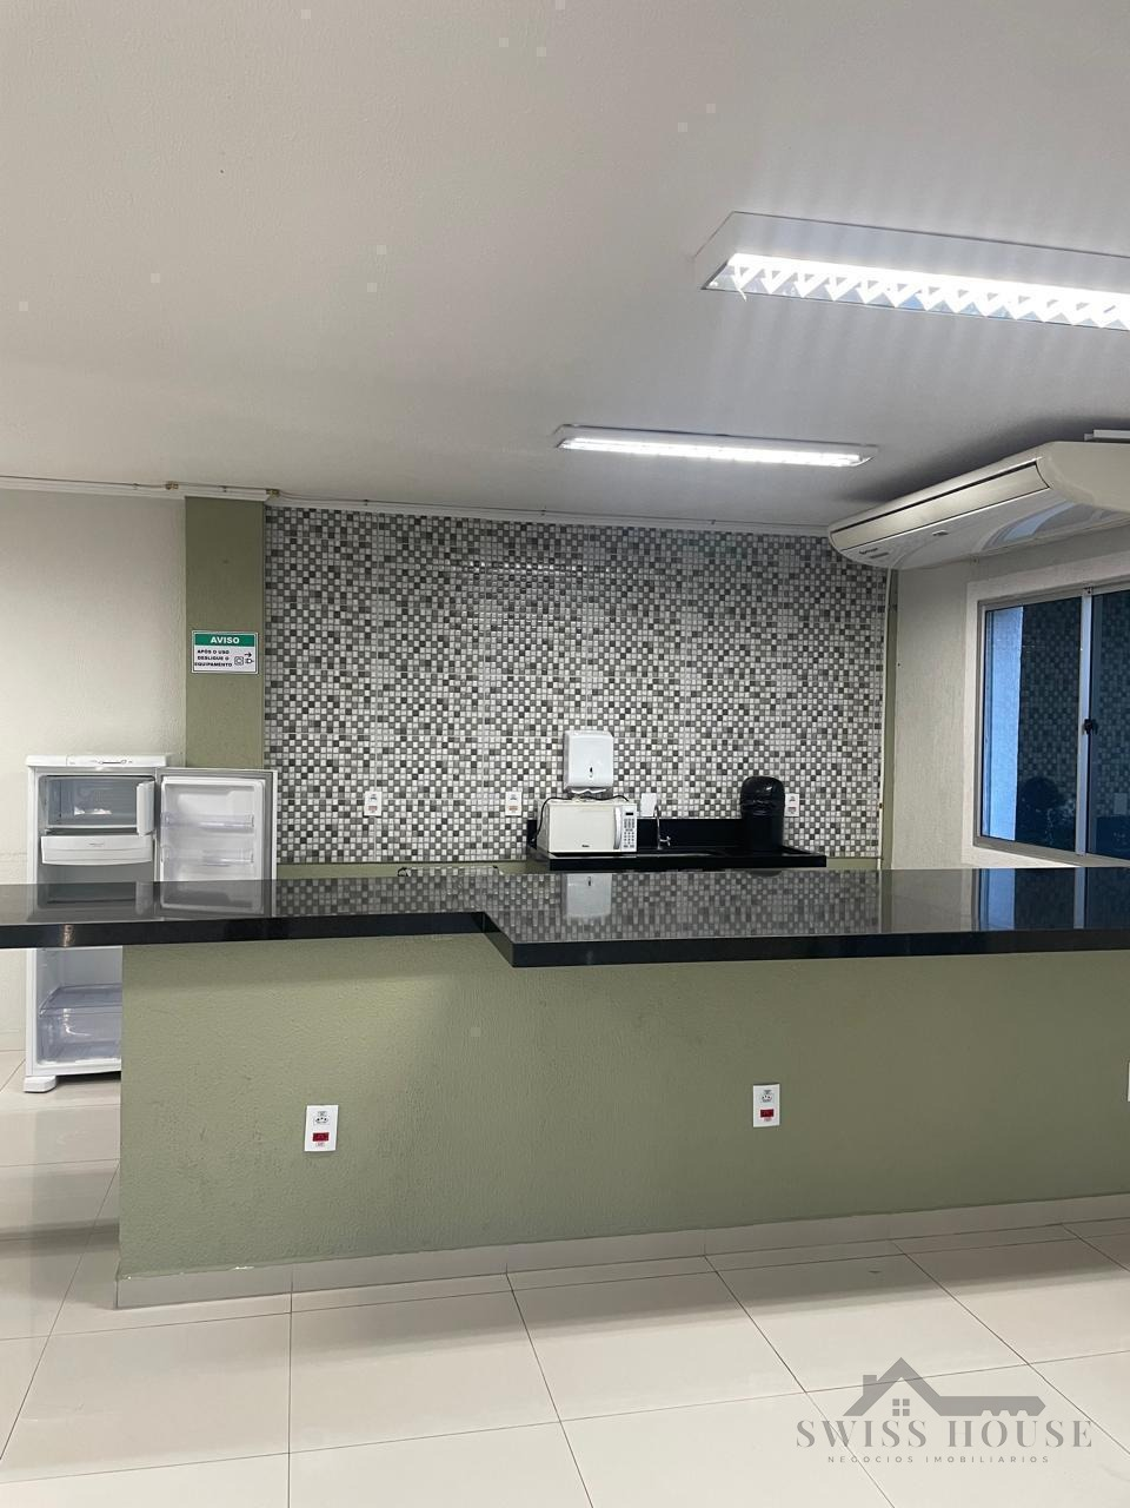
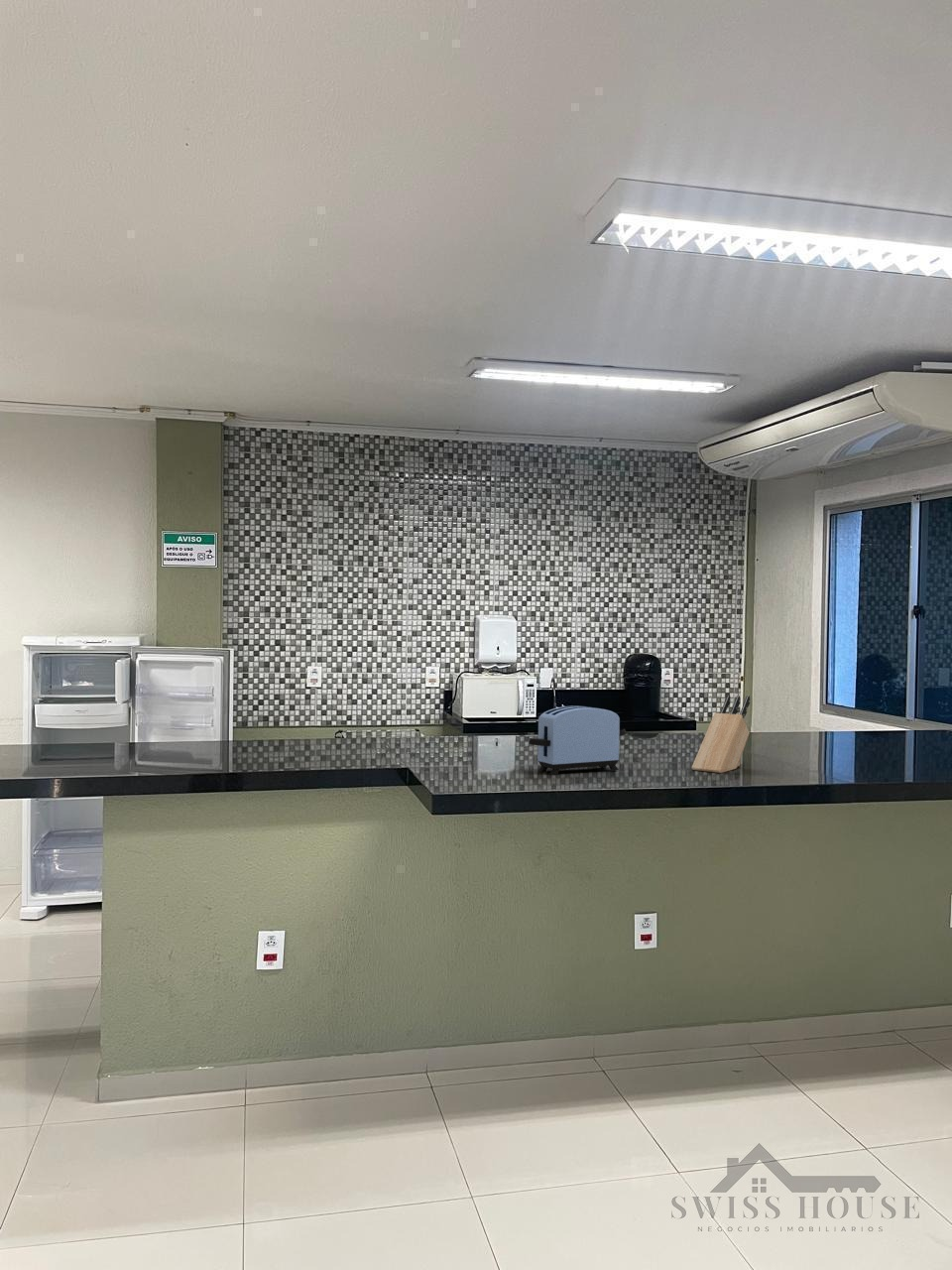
+ toaster [528,705,628,776]
+ knife block [691,695,751,774]
